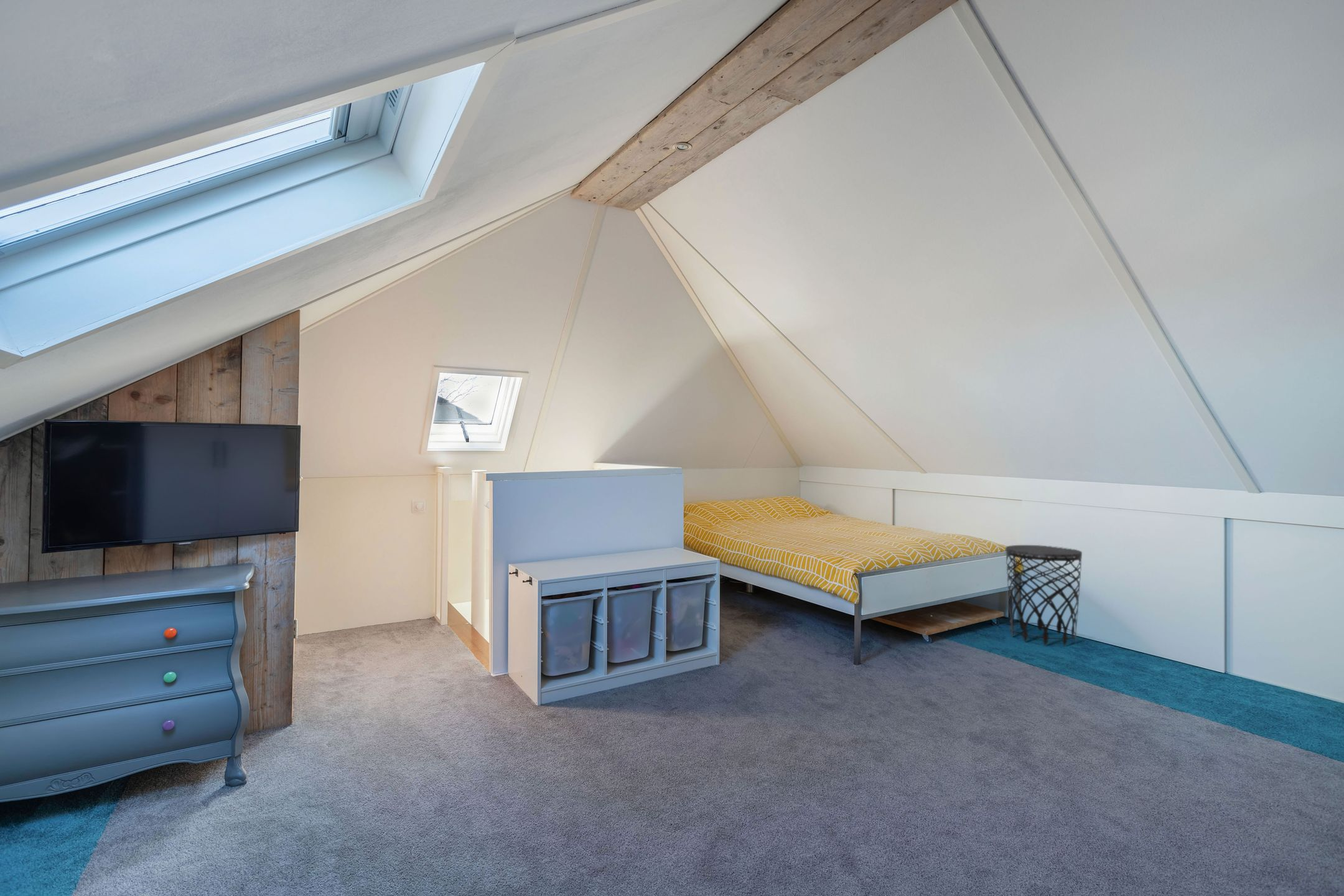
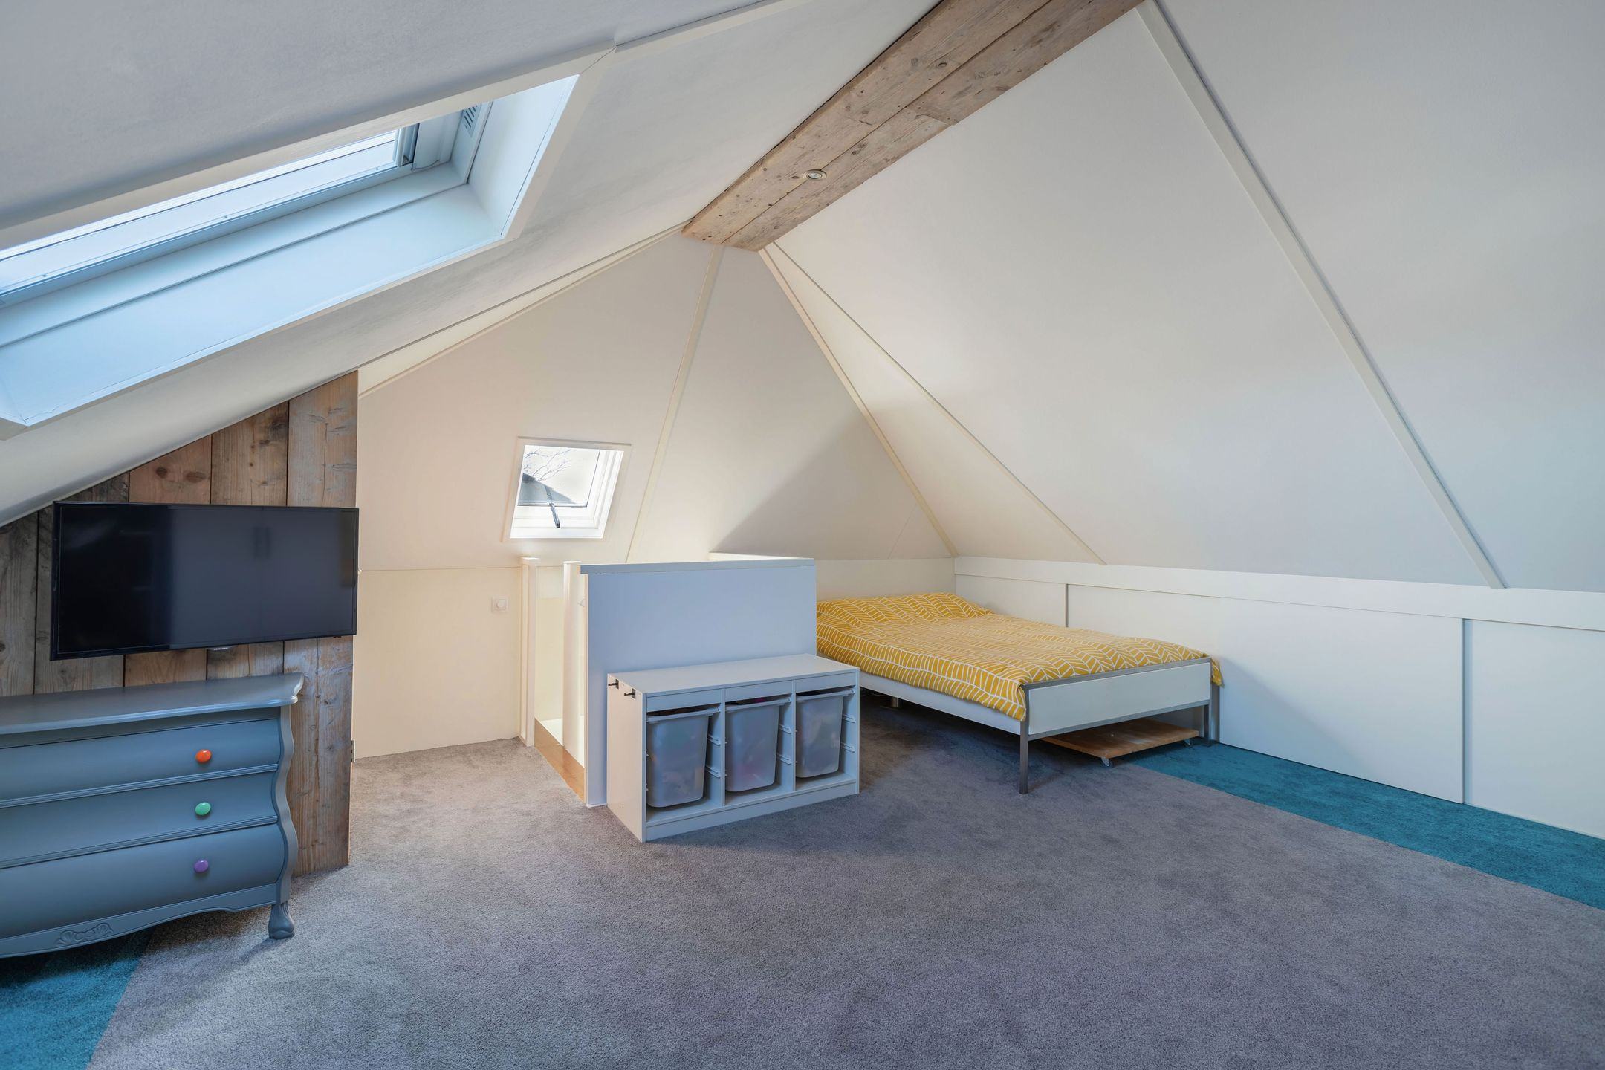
- side table [1005,544,1083,646]
